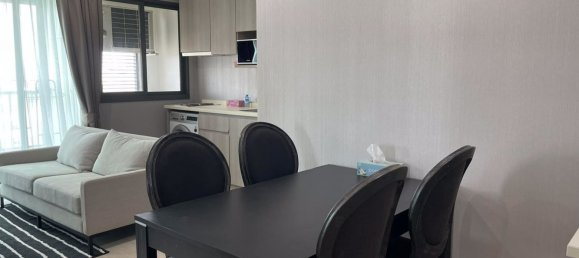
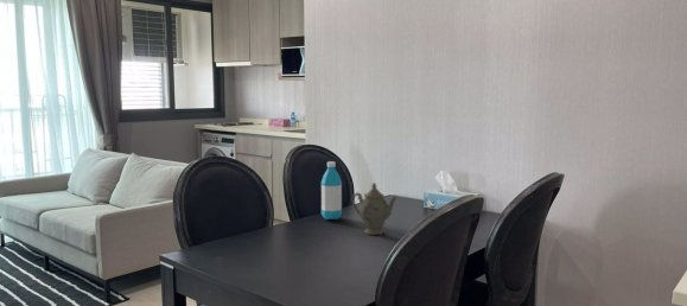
+ water bottle [319,160,343,221]
+ chinaware [351,181,399,236]
